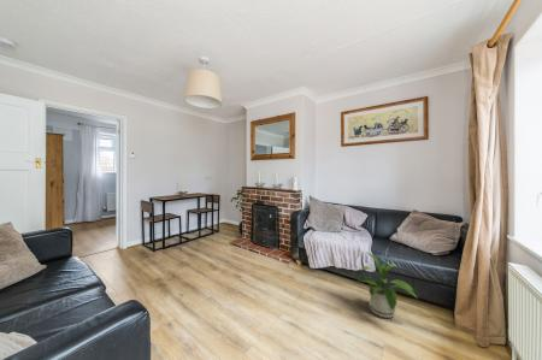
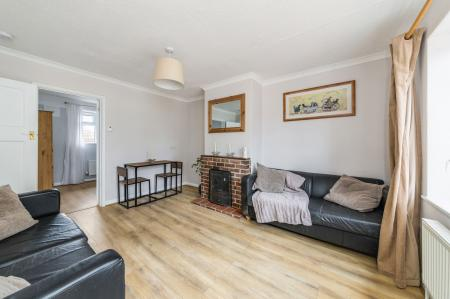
- house plant [353,250,419,319]
